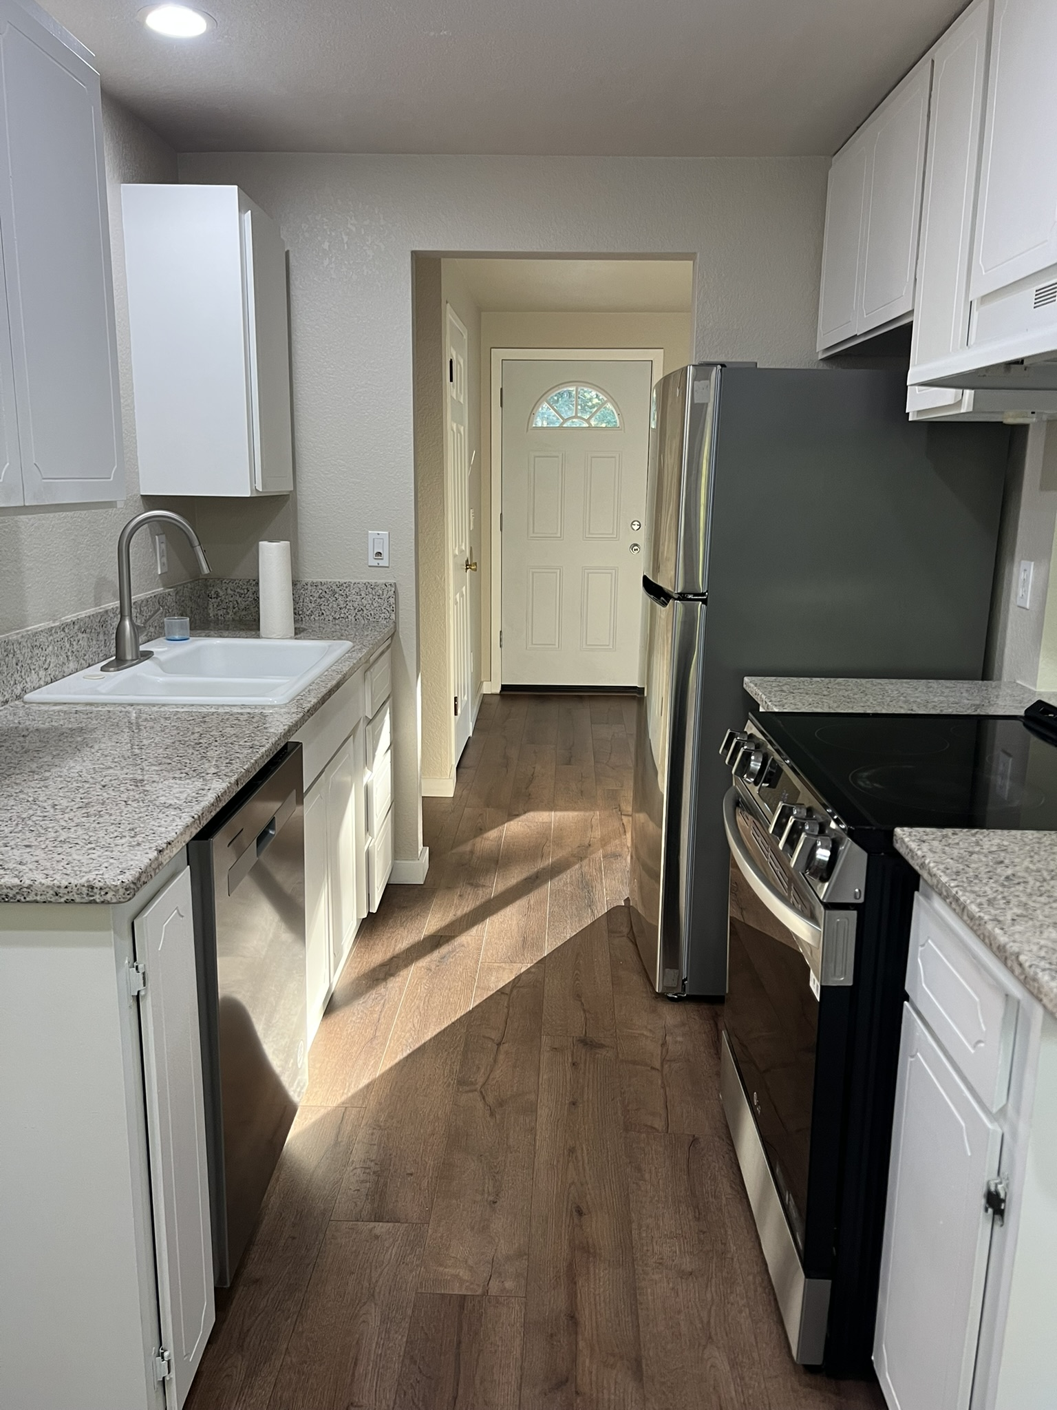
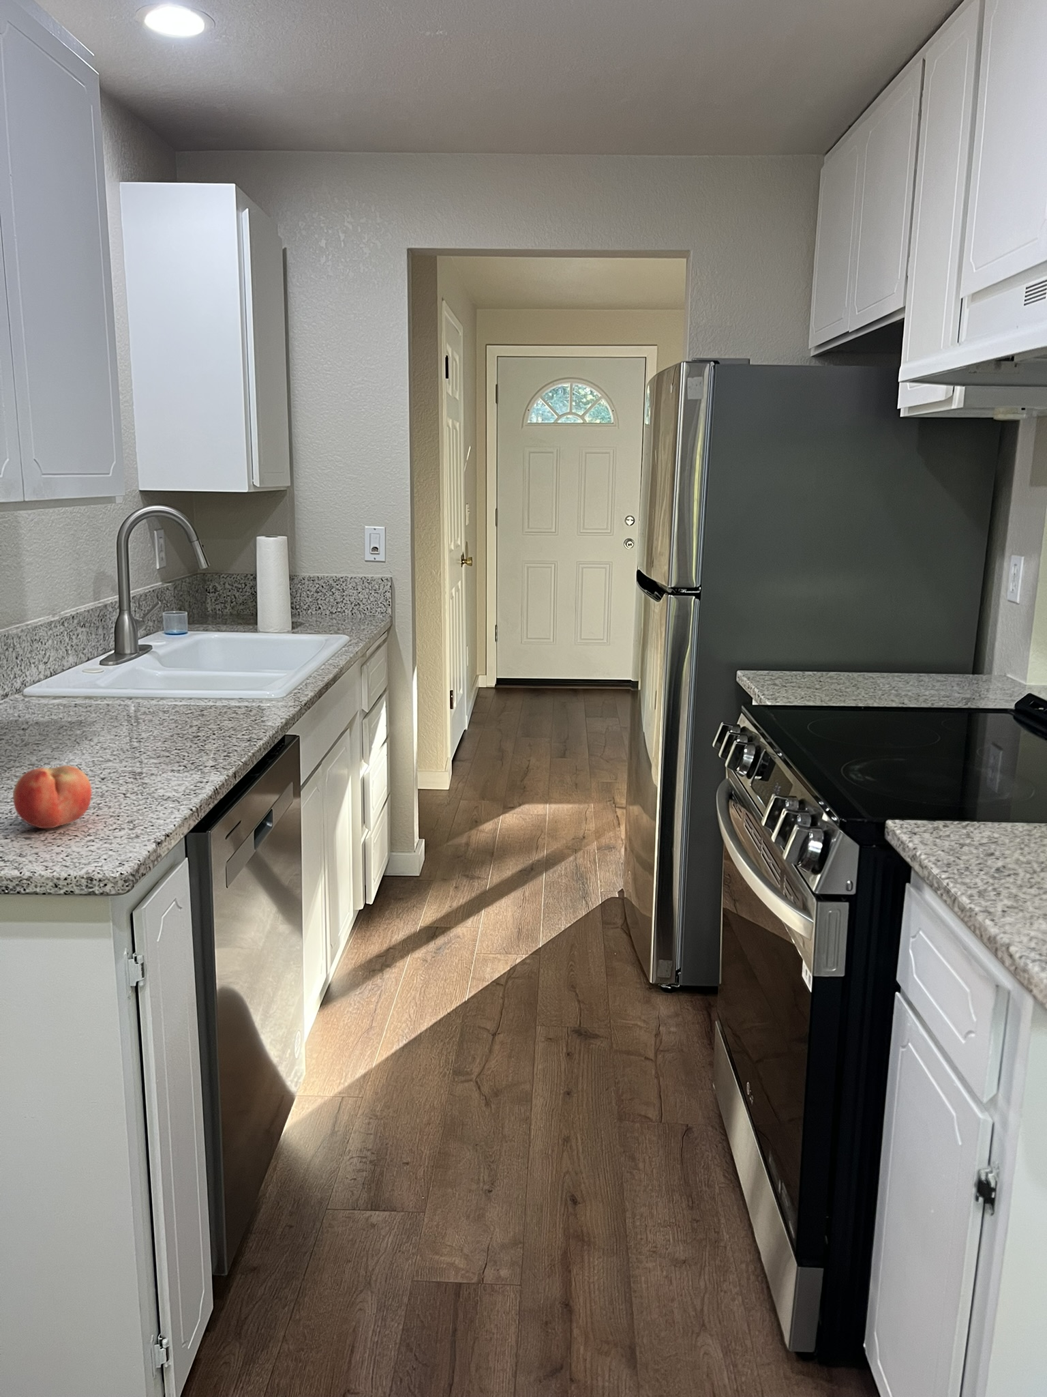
+ fruit [12,765,92,829]
